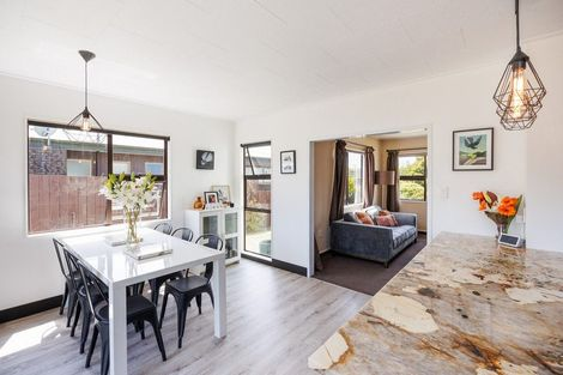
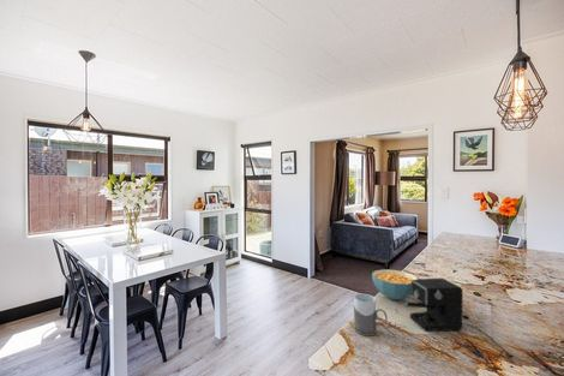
+ coffee maker [404,277,516,360]
+ mug [353,292,389,336]
+ cereal bowl [371,268,420,302]
